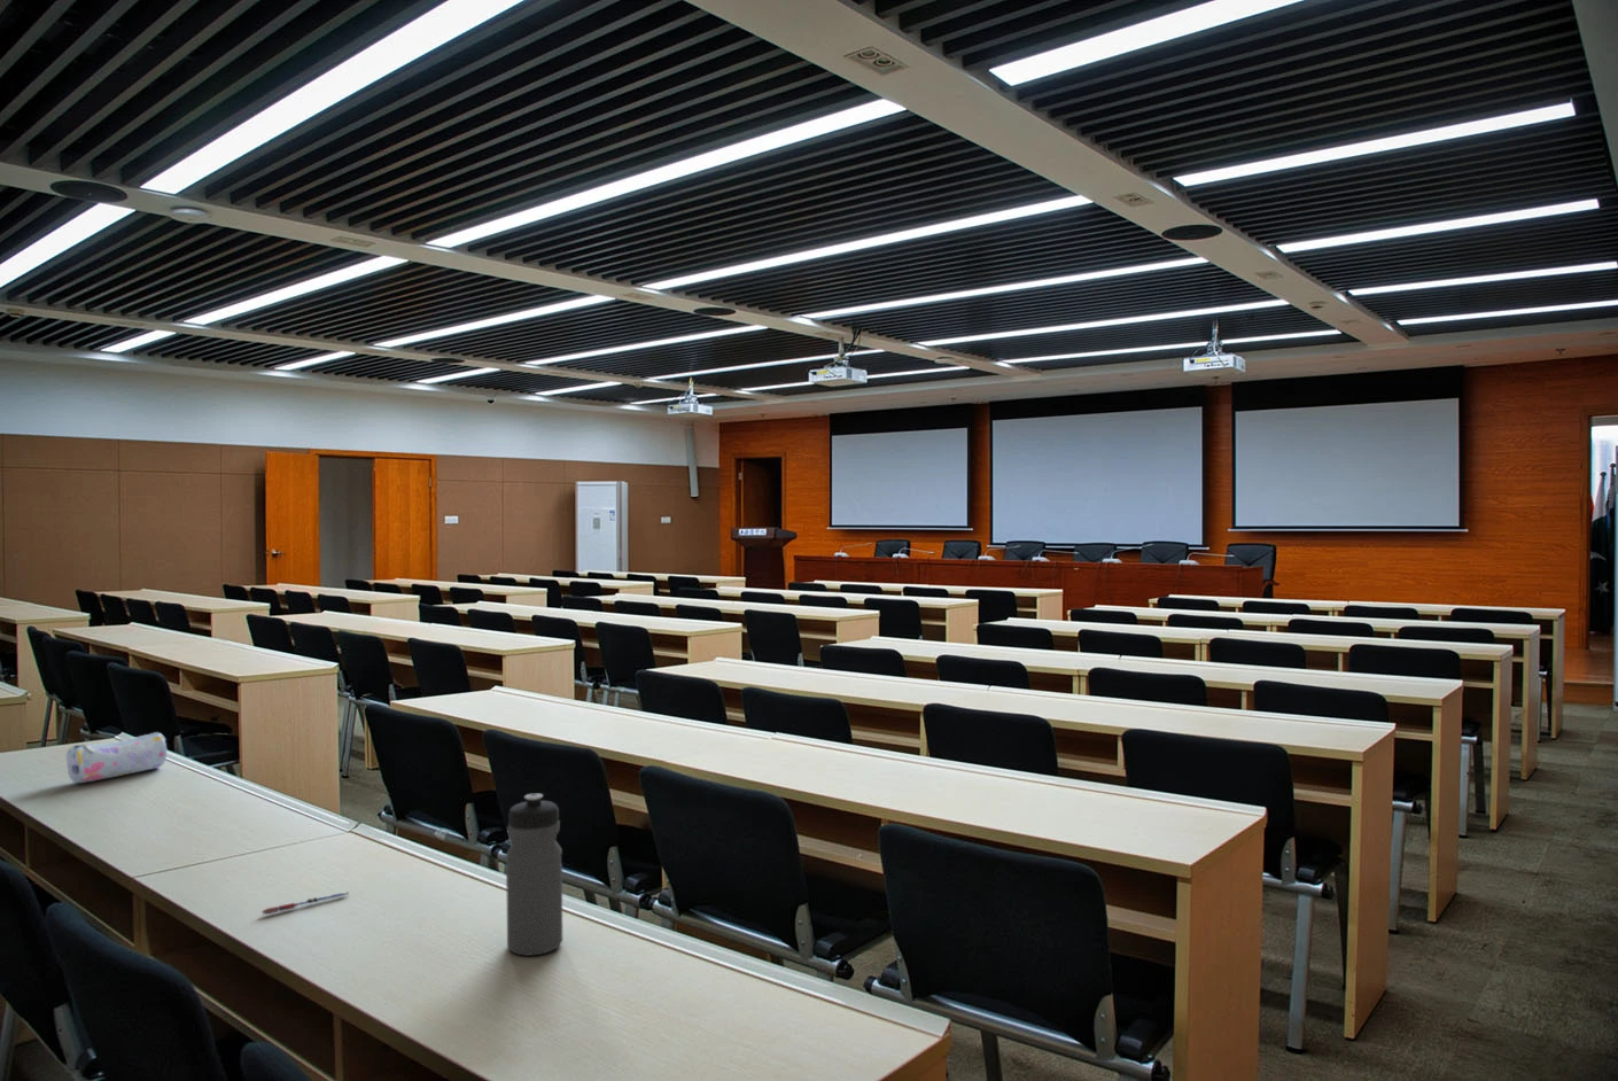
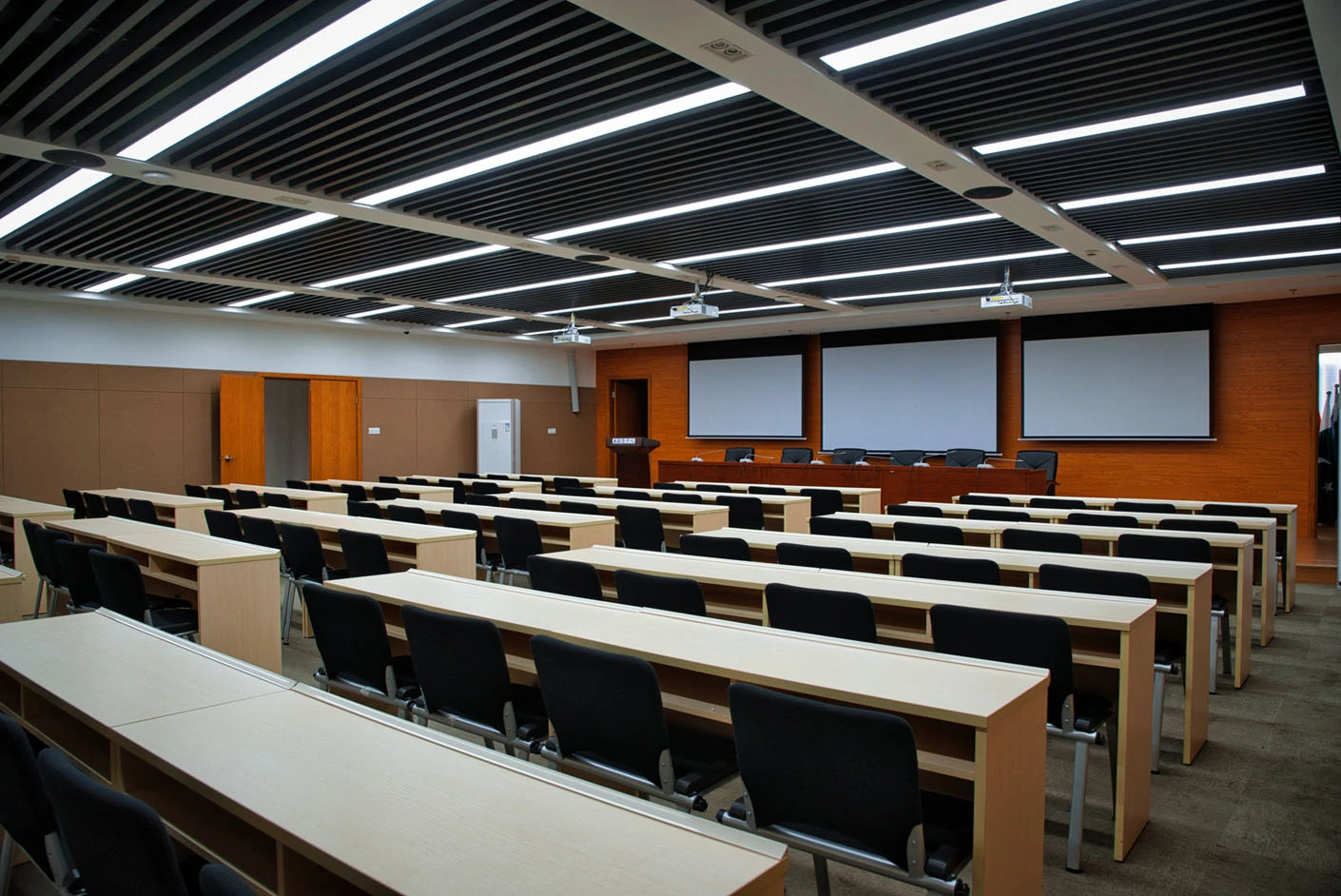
- pen [262,890,351,916]
- water bottle [504,793,563,957]
- pencil case [65,731,168,784]
